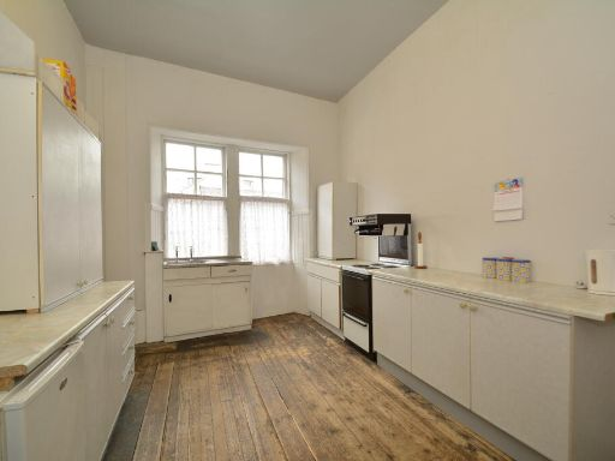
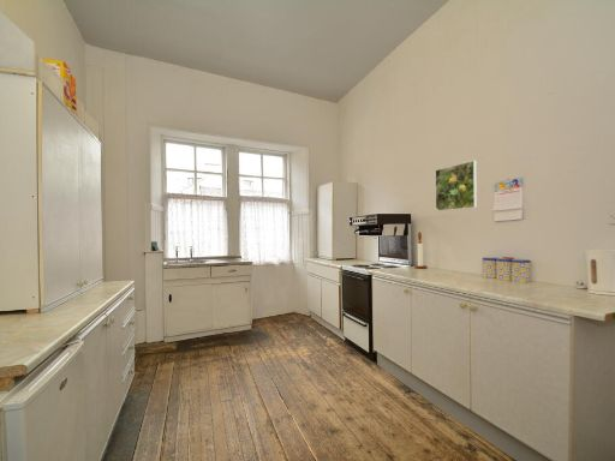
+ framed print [434,160,478,212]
